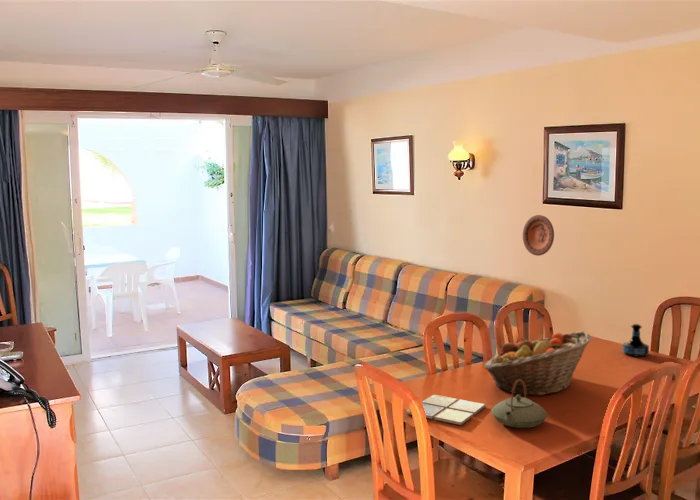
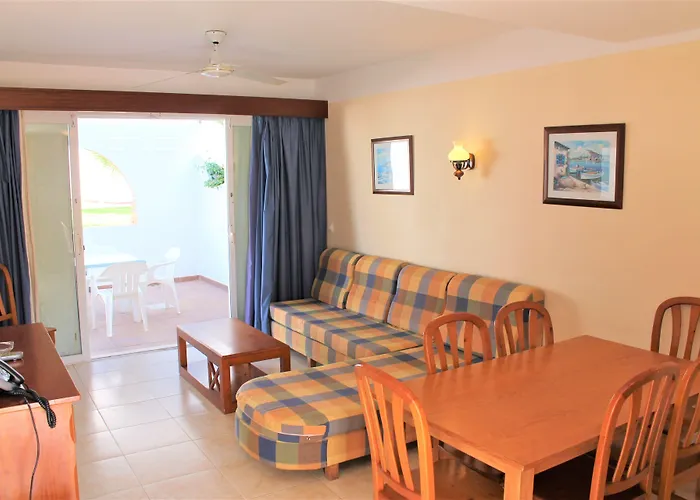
- tequila bottle [622,323,650,358]
- teapot [490,379,548,429]
- decorative plate [522,214,555,257]
- drink coaster [405,394,487,426]
- fruit basket [483,330,592,396]
